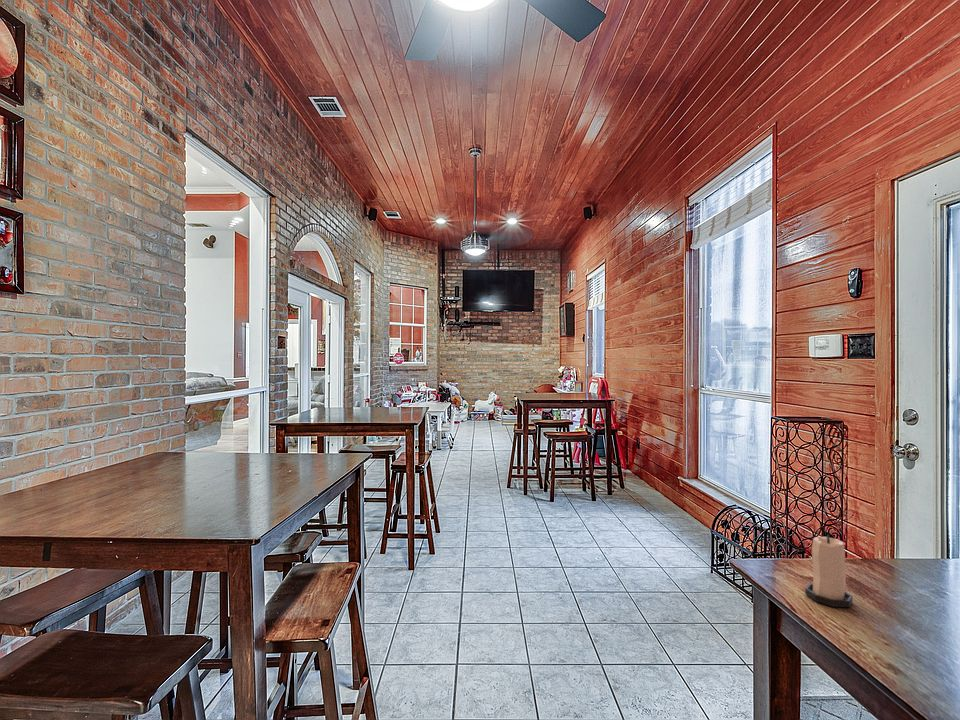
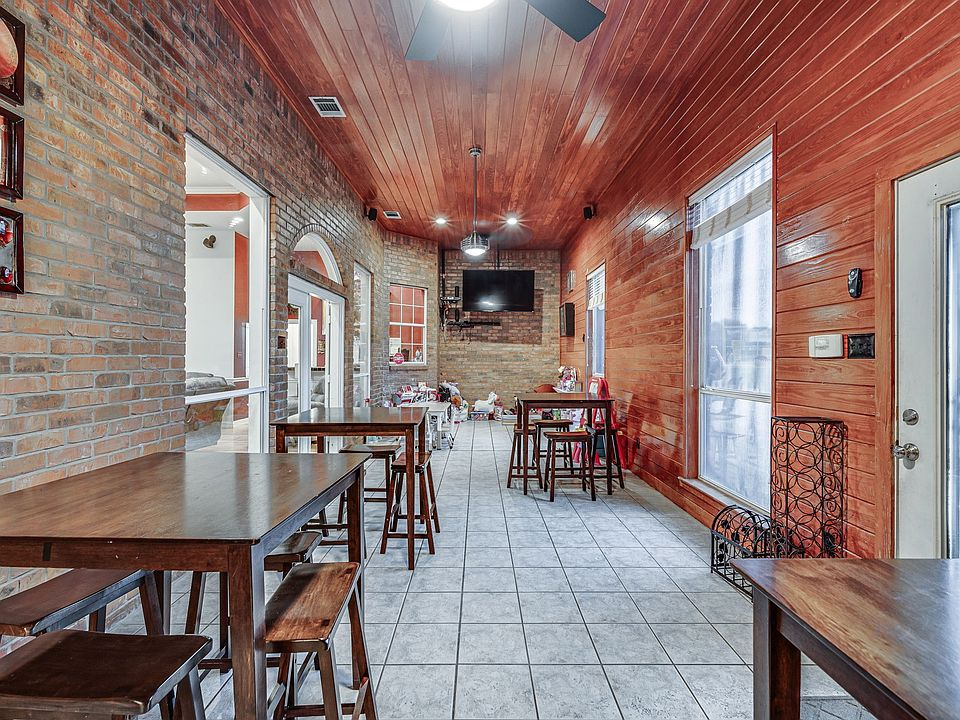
- candle [804,533,853,608]
